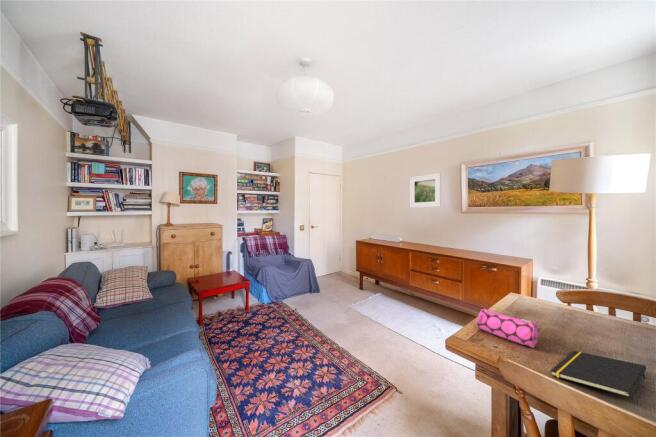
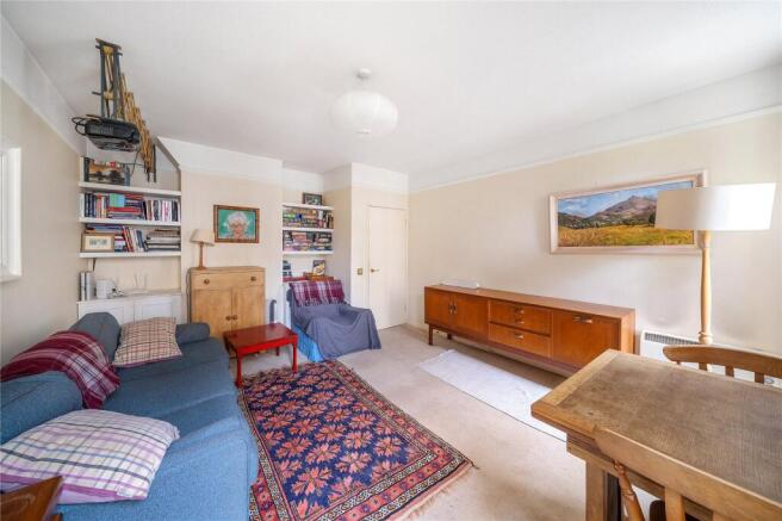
- pencil case [475,308,541,349]
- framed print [409,172,442,209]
- notepad [550,350,647,399]
